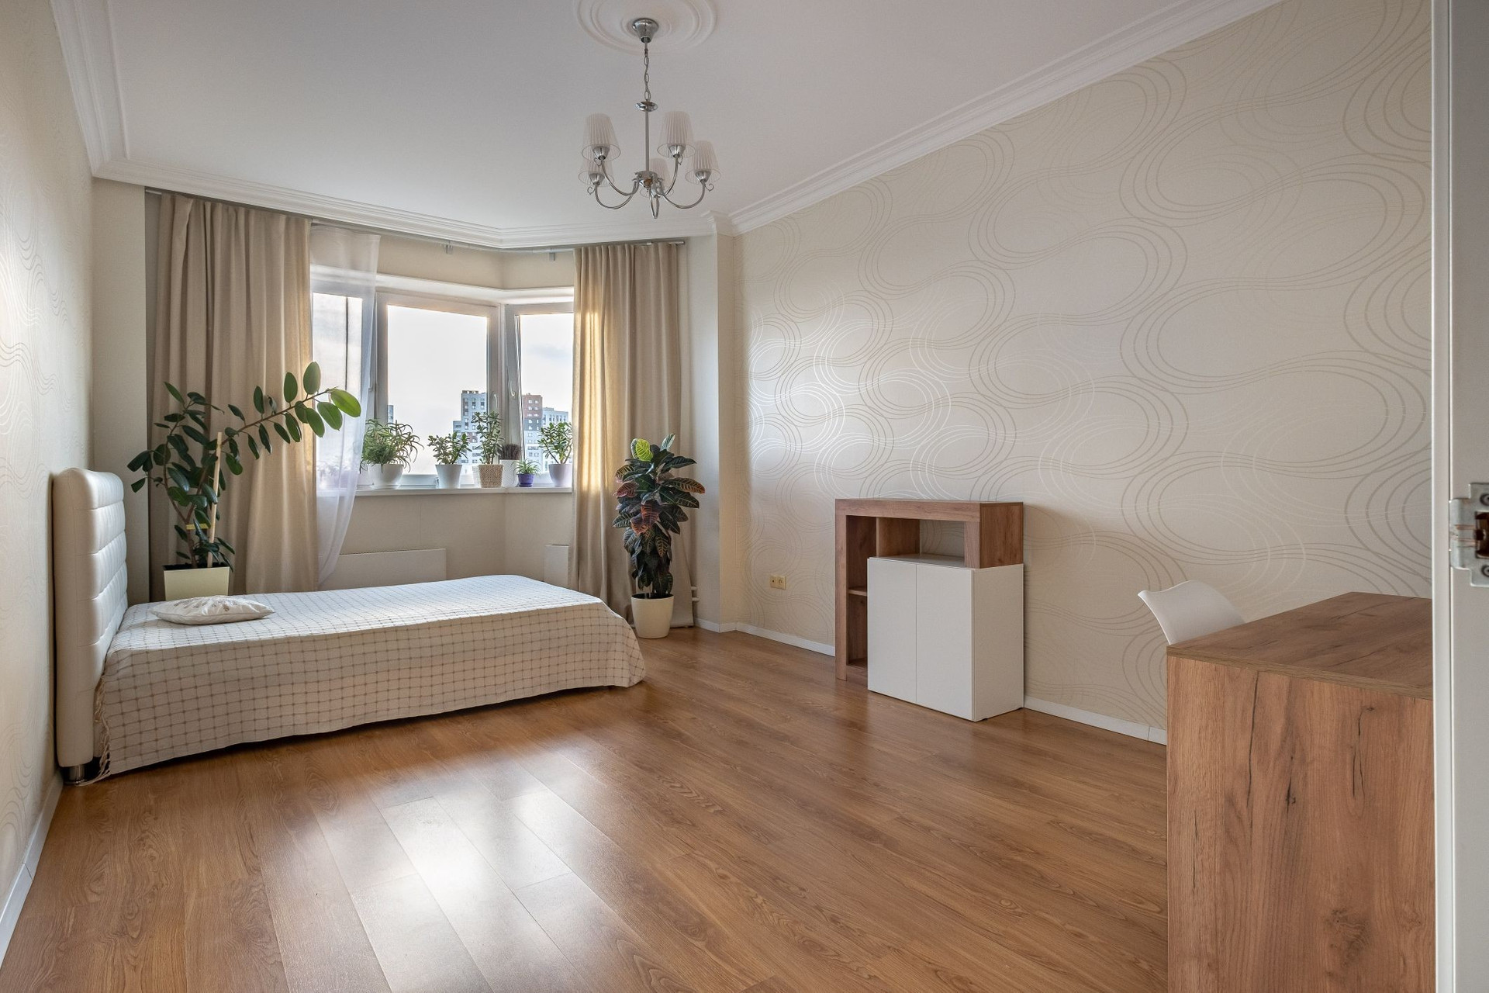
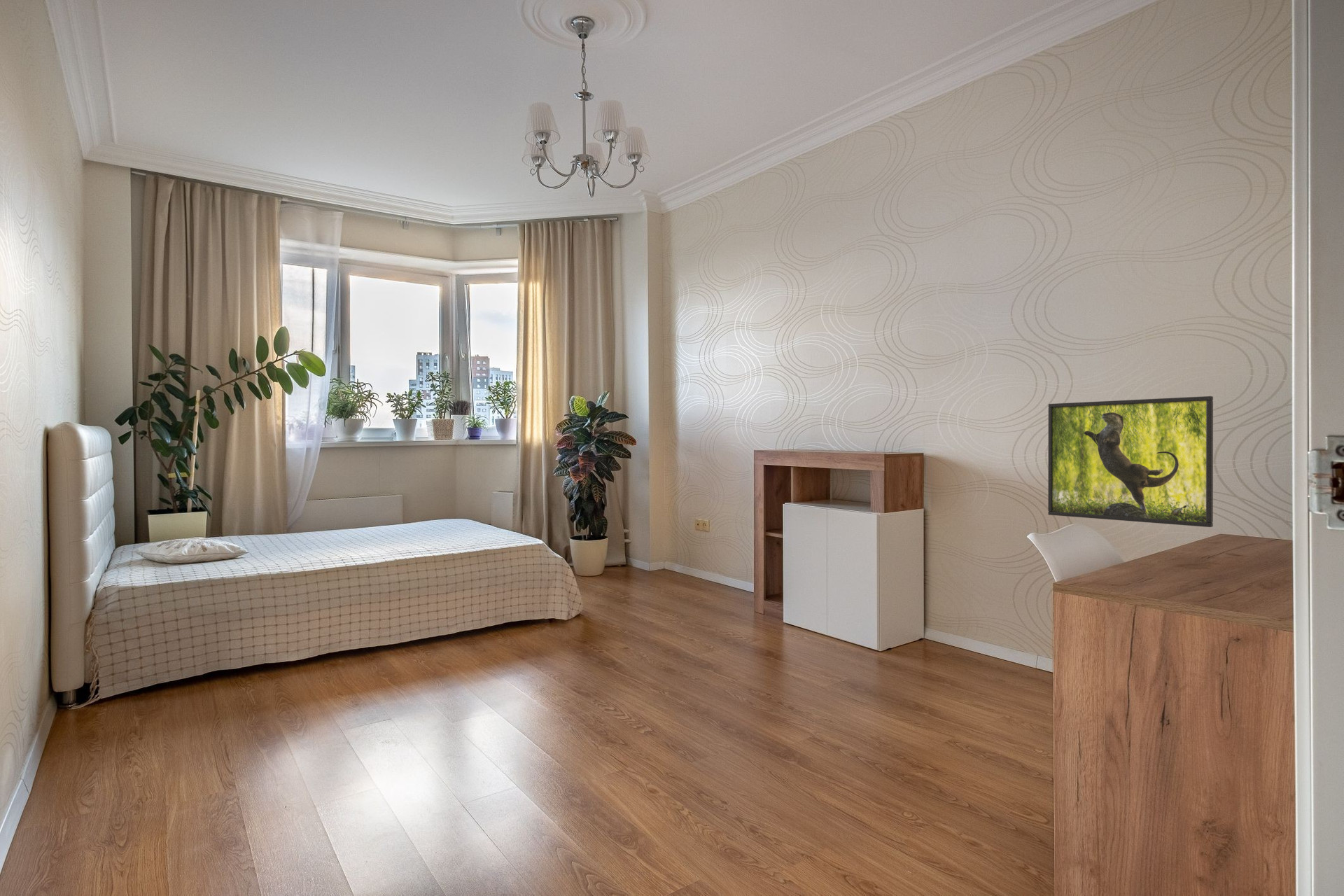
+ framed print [1047,395,1214,528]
